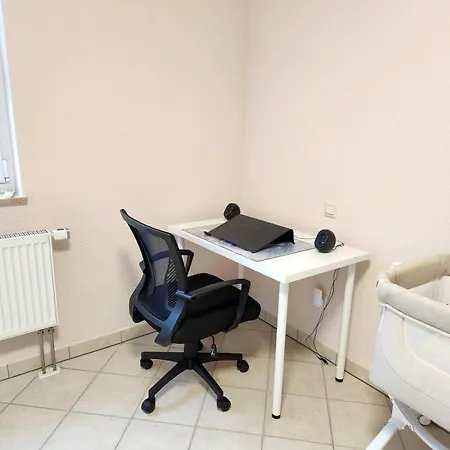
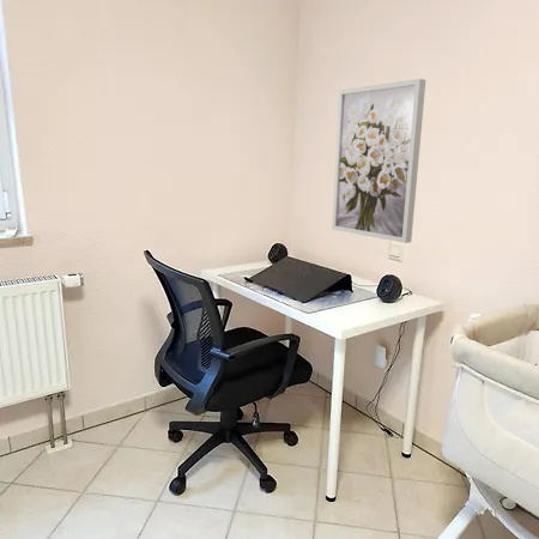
+ wall art [331,78,426,244]
